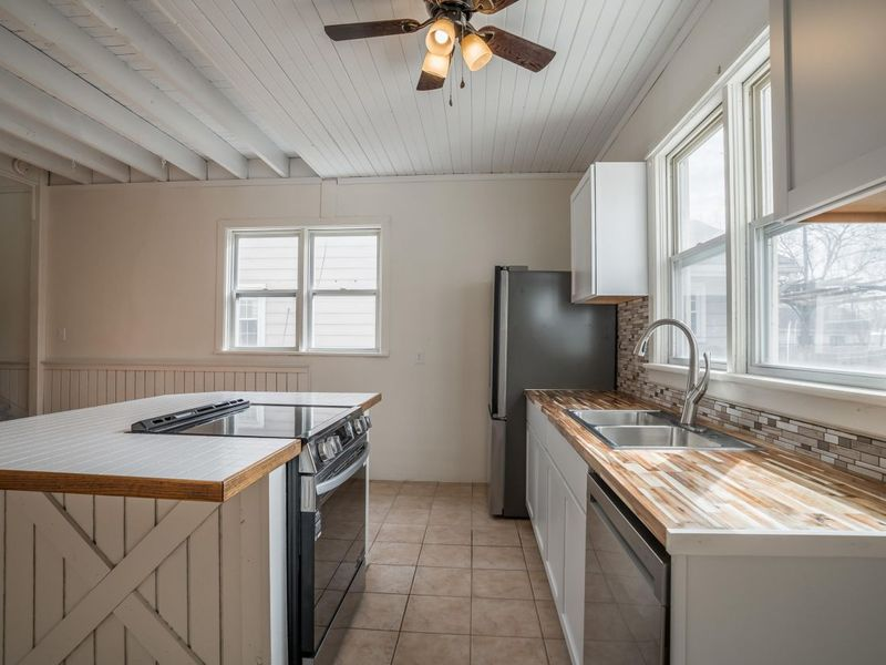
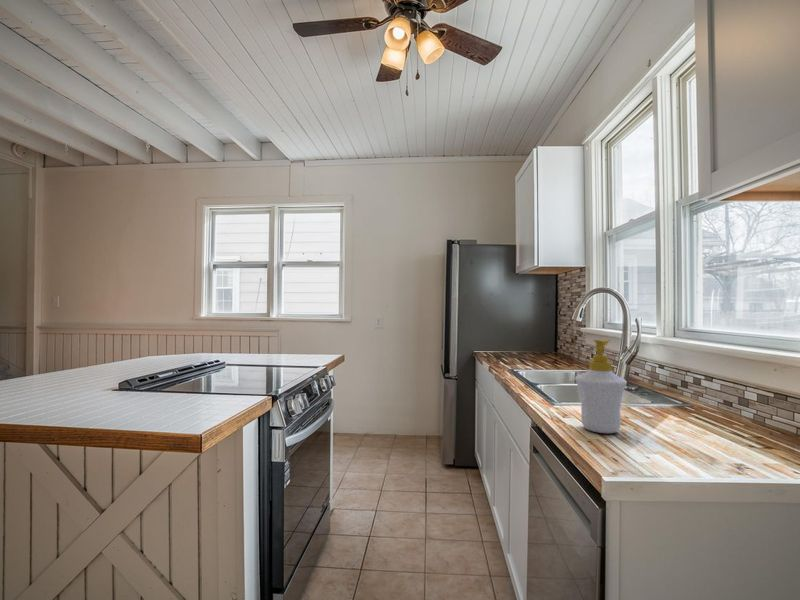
+ soap bottle [574,338,628,434]
